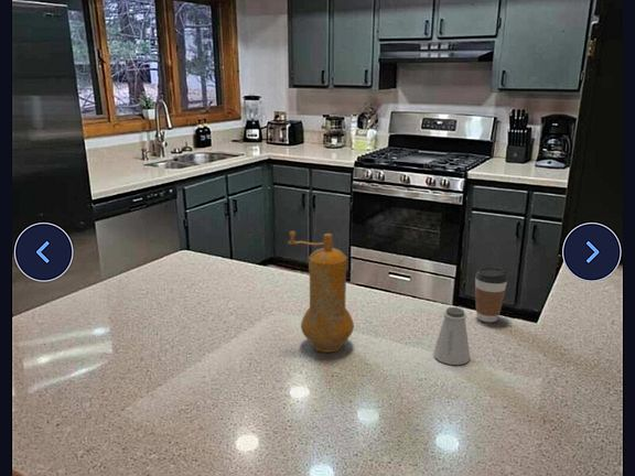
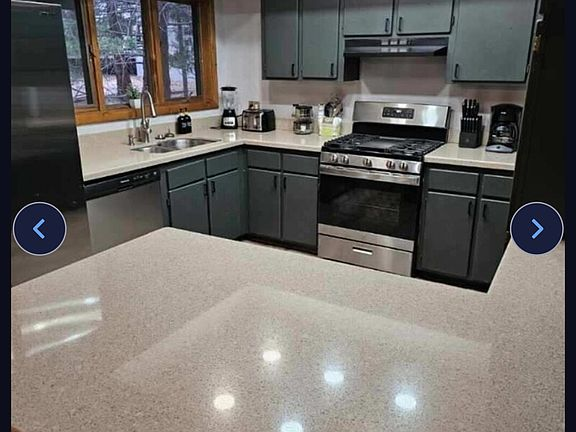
- saltshaker [432,306,471,366]
- coffee cup [474,267,509,324]
- pepper mill [287,230,355,354]
